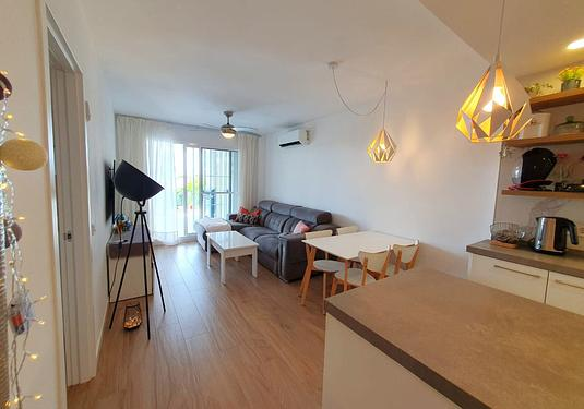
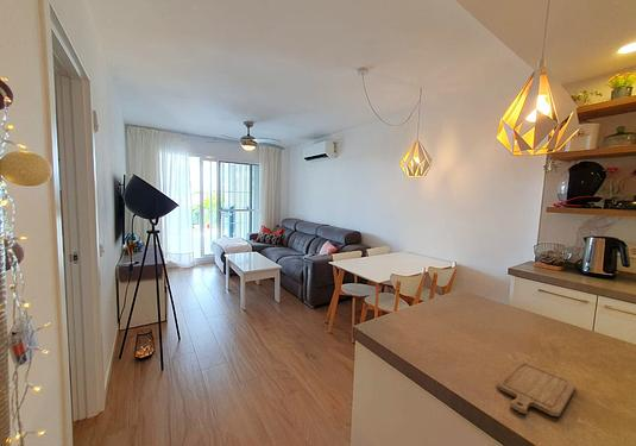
+ chopping board [497,360,577,417]
